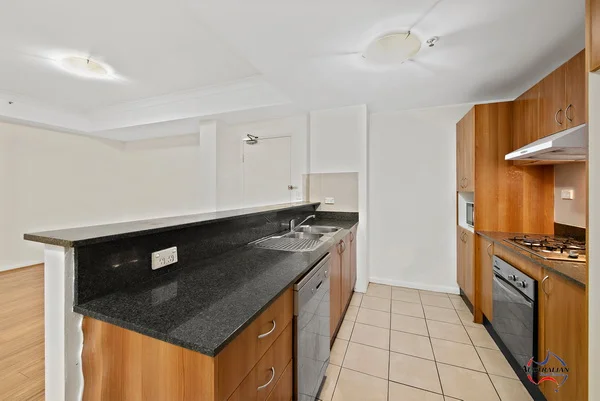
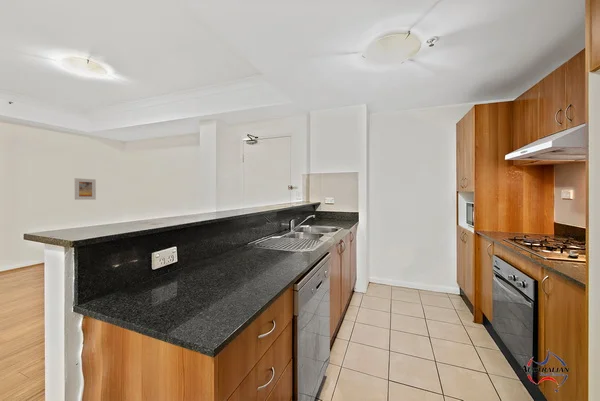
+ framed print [74,177,97,201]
